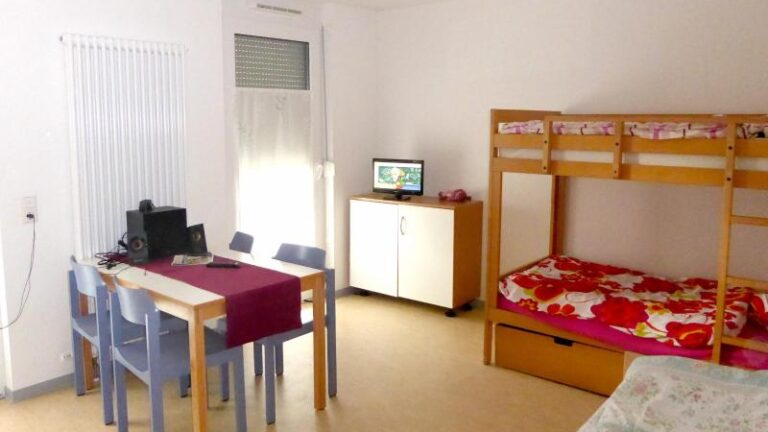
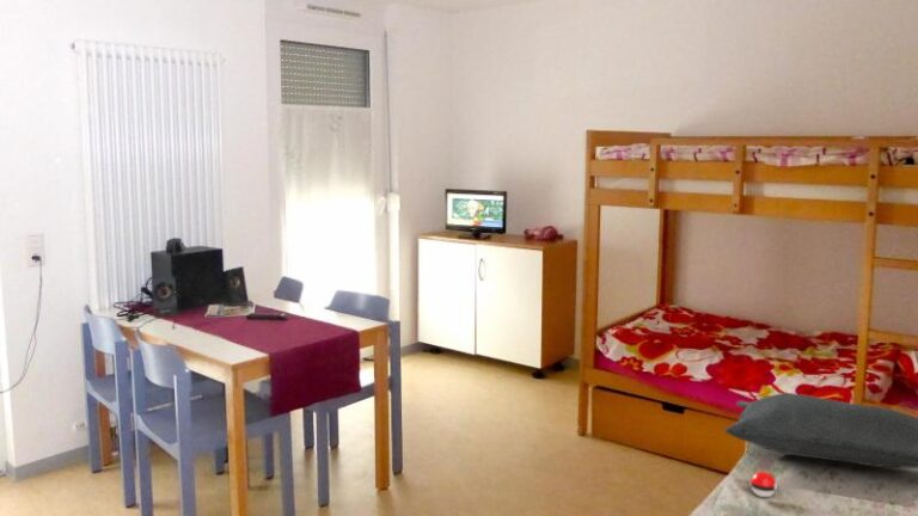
+ toy ball [749,471,778,498]
+ cushion [722,392,918,469]
